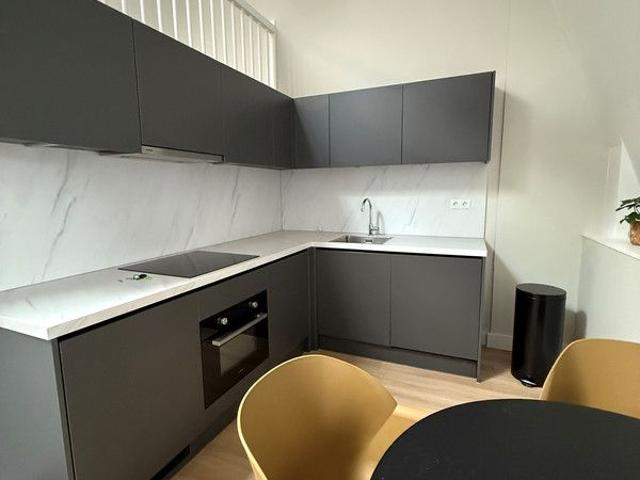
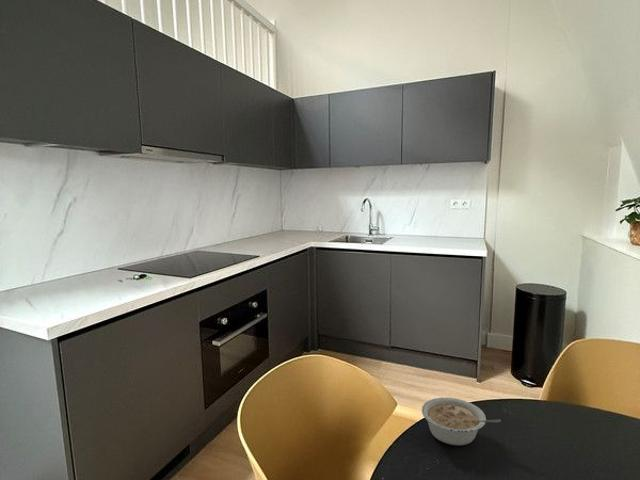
+ legume [421,397,502,446]
